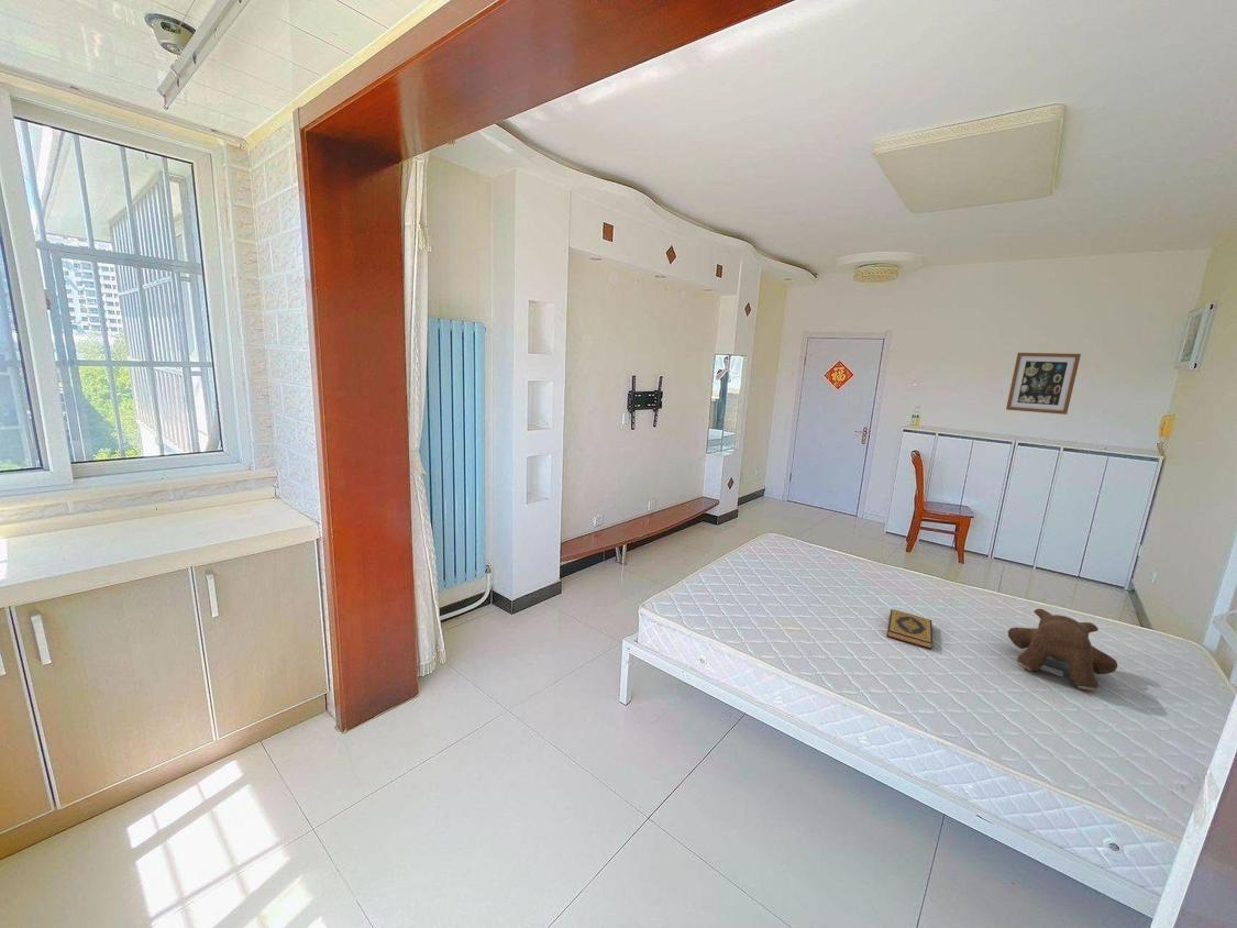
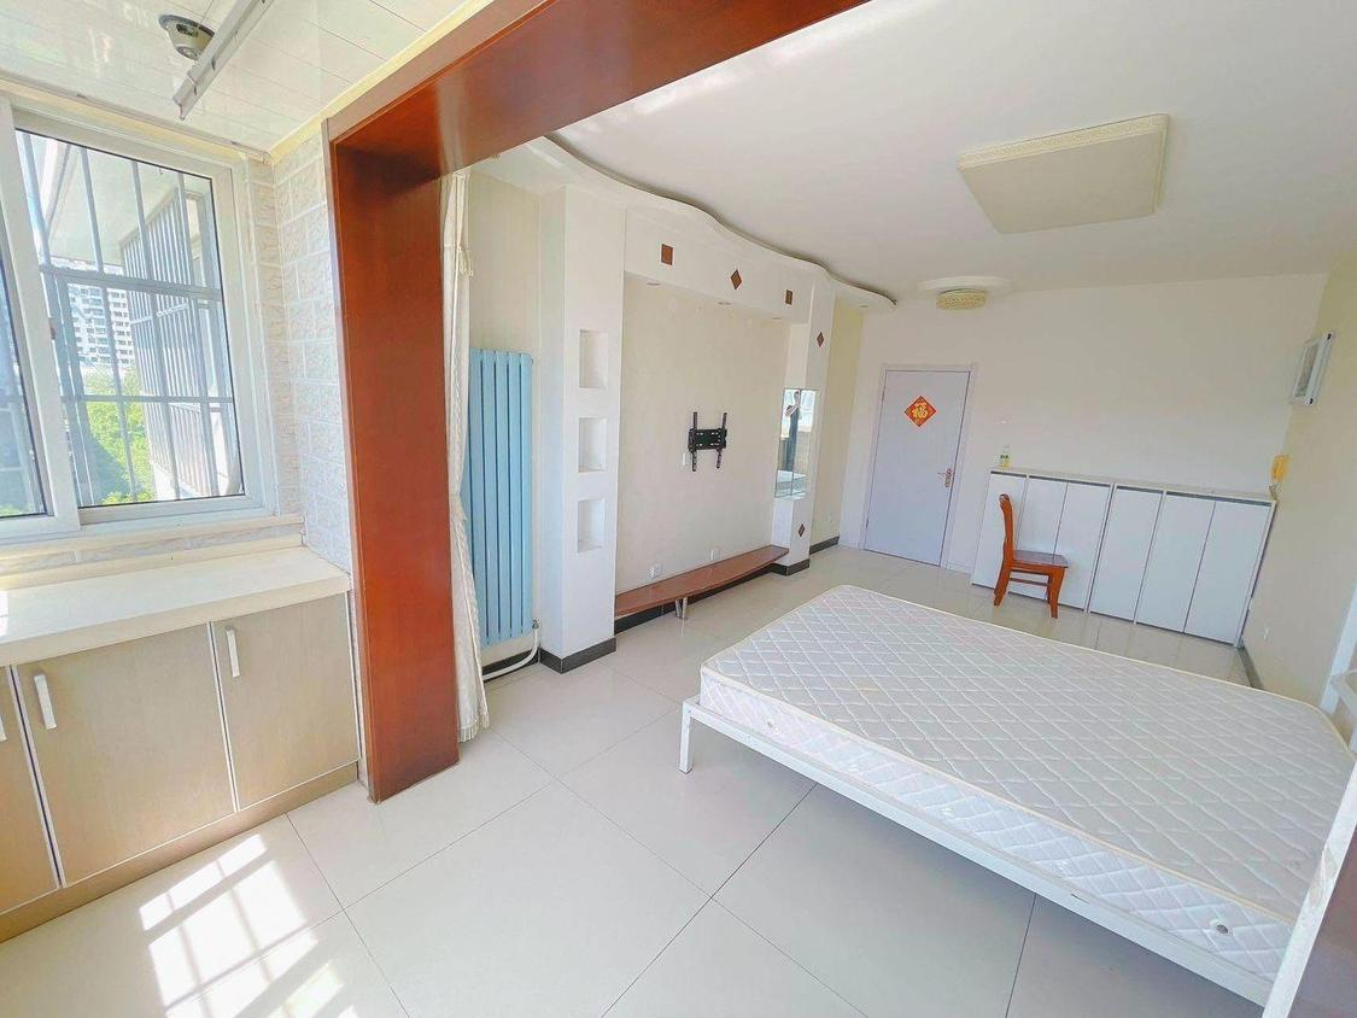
- hardback book [886,608,934,650]
- wall art [1005,352,1082,416]
- teddy bear [1007,608,1118,692]
